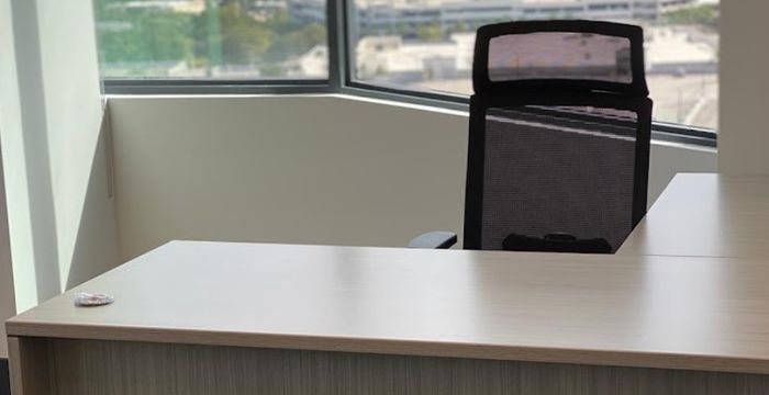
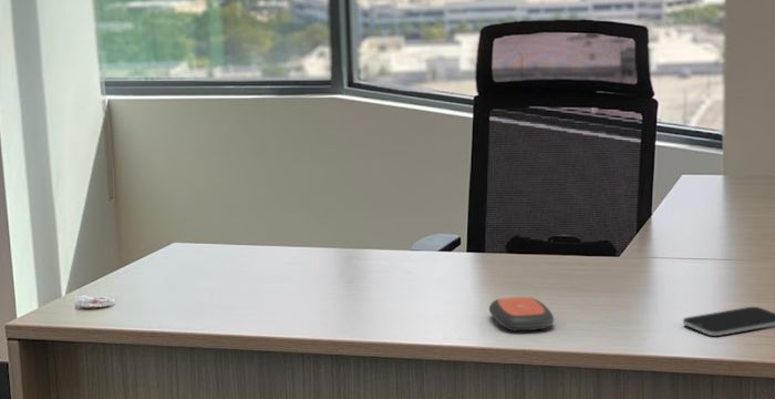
+ remote control [488,296,555,331]
+ smartphone [682,306,775,337]
